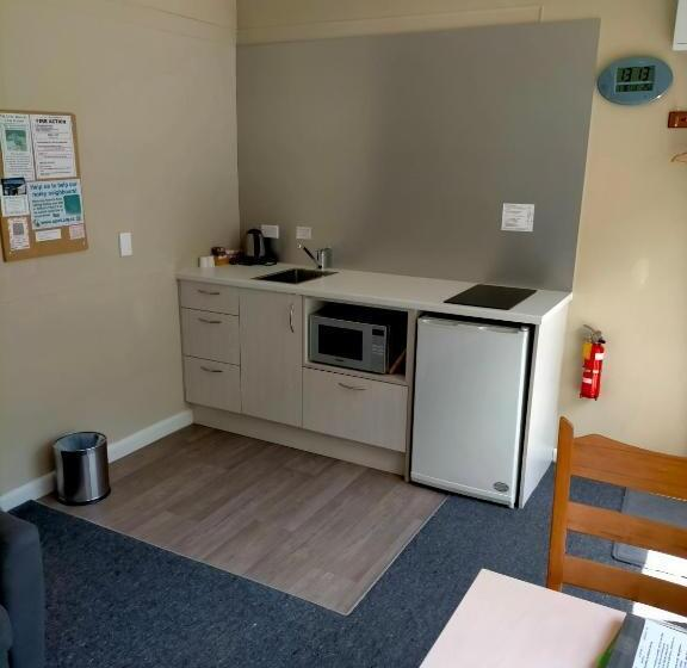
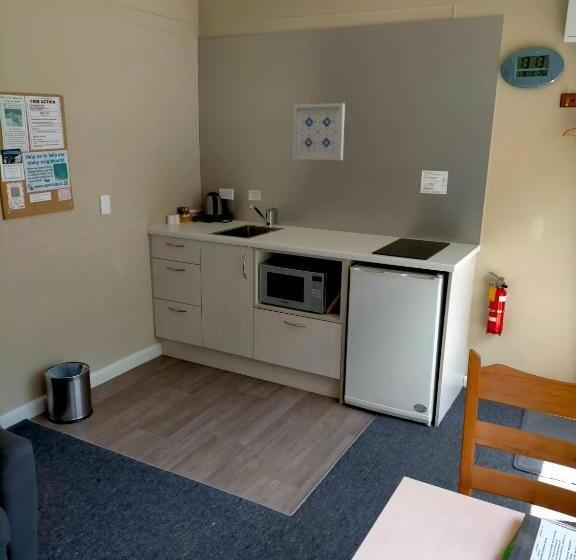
+ wall art [292,102,346,161]
